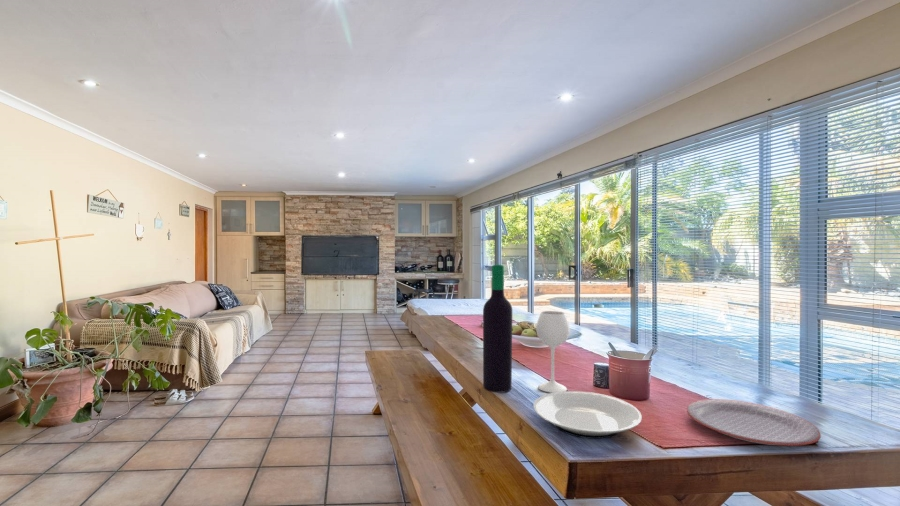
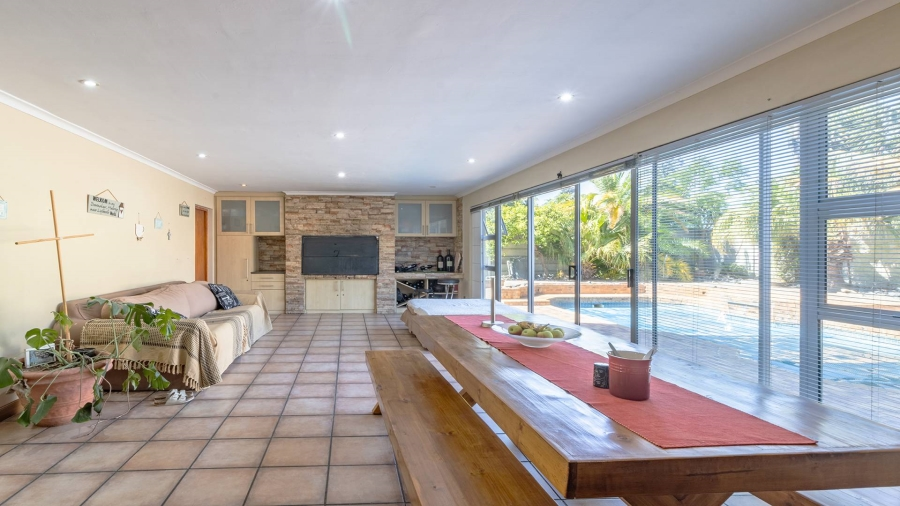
- plate [532,390,643,440]
- wine bottle [482,264,571,393]
- plate [686,398,822,447]
